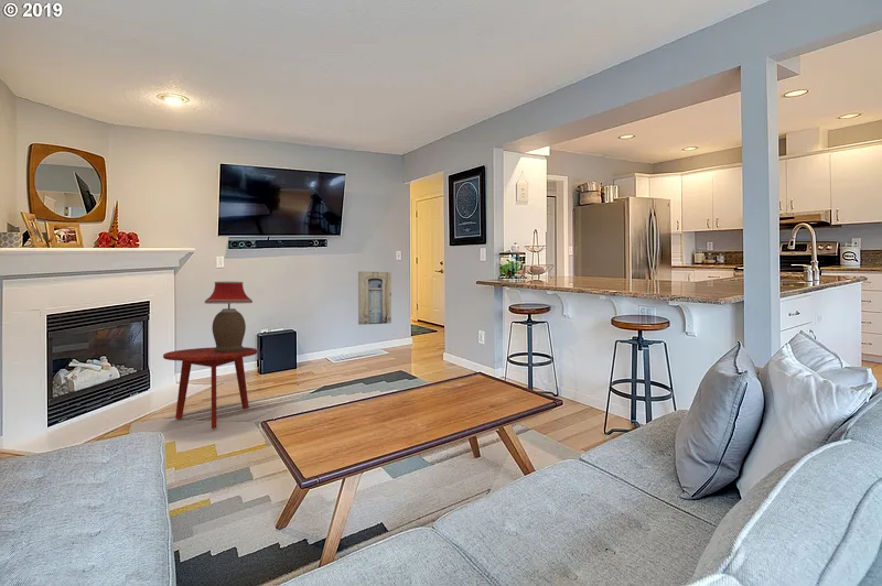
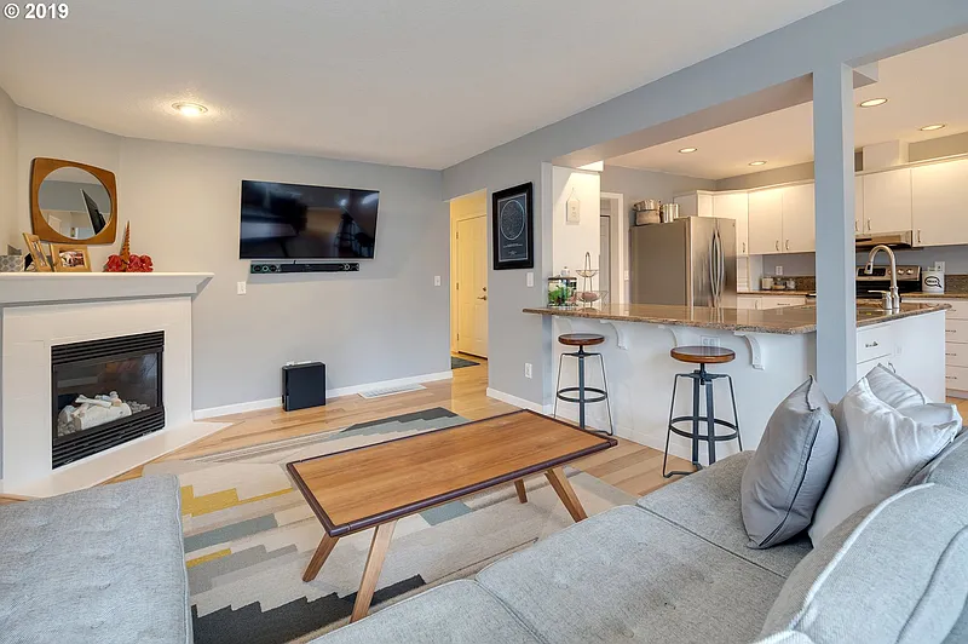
- table lamp [204,281,254,352]
- side table [162,346,258,430]
- wall art [357,271,392,326]
